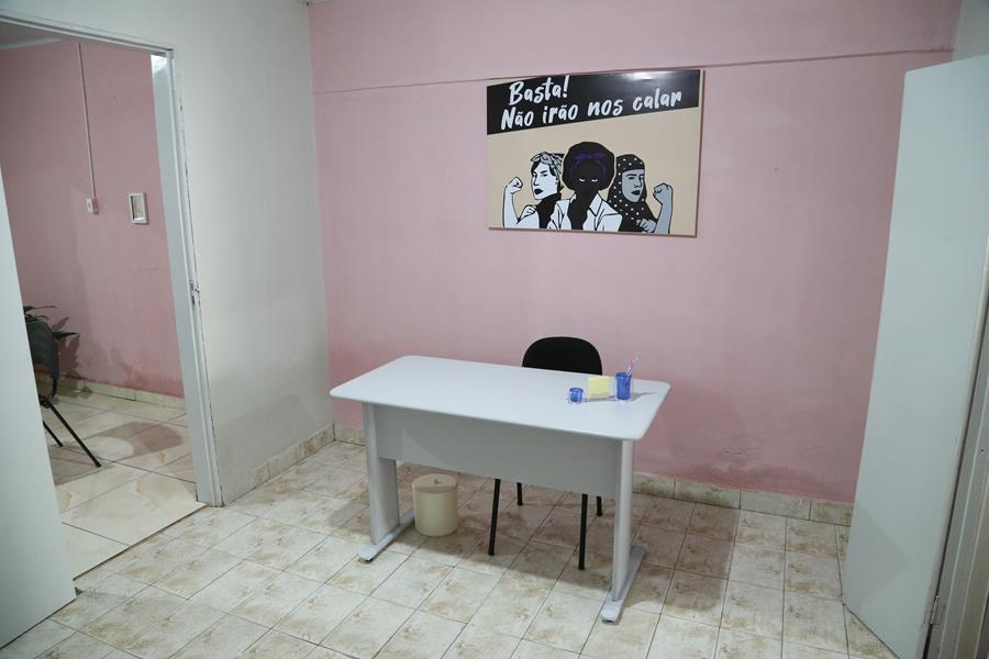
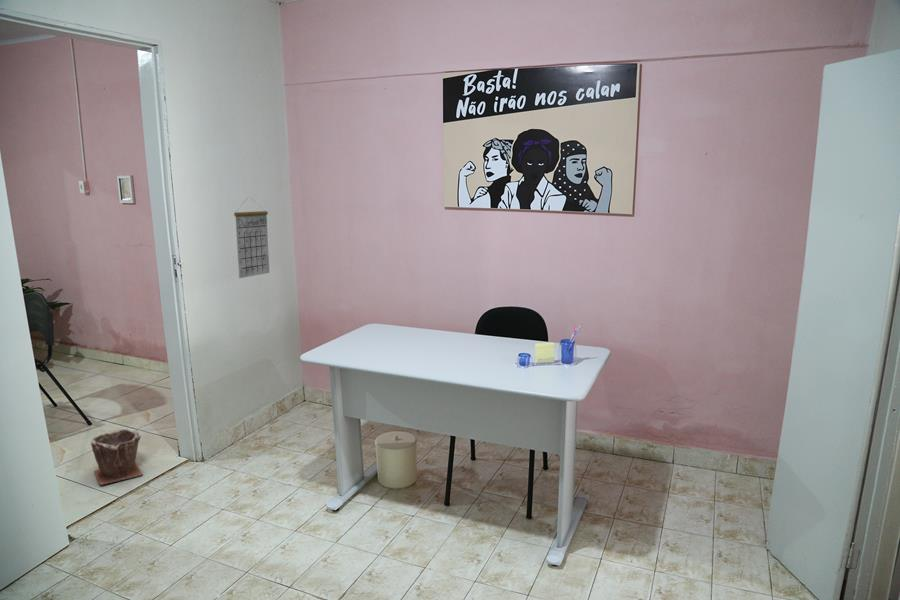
+ plant pot [90,428,144,486]
+ calendar [233,198,270,279]
